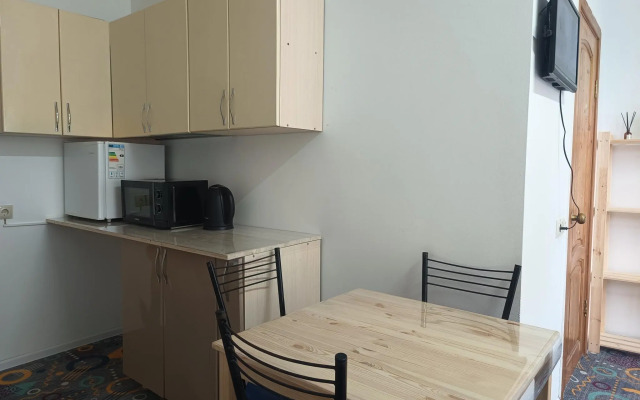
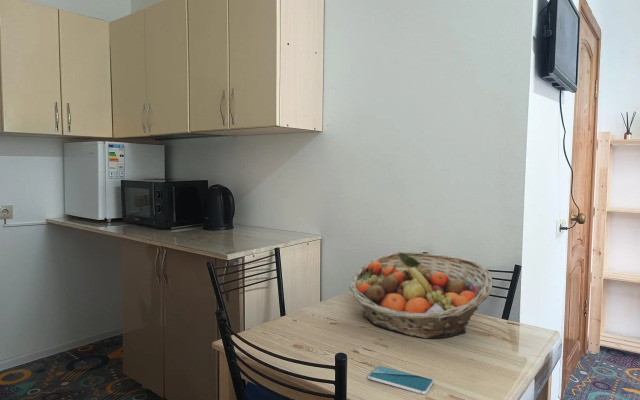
+ smartphone [367,365,435,395]
+ fruit basket [348,251,493,340]
